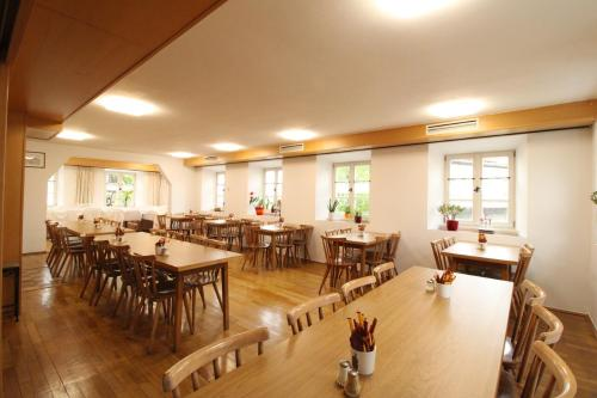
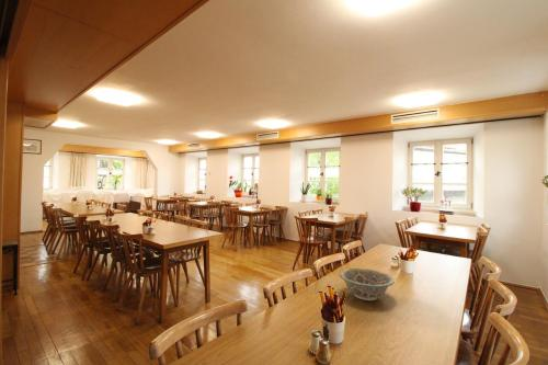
+ bowl [339,267,396,301]
